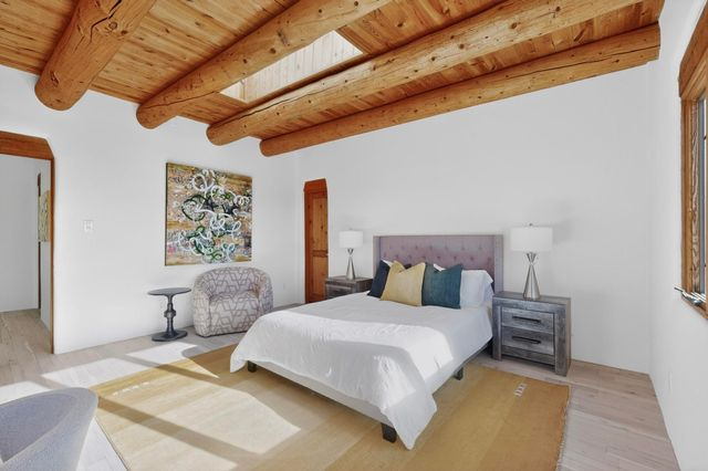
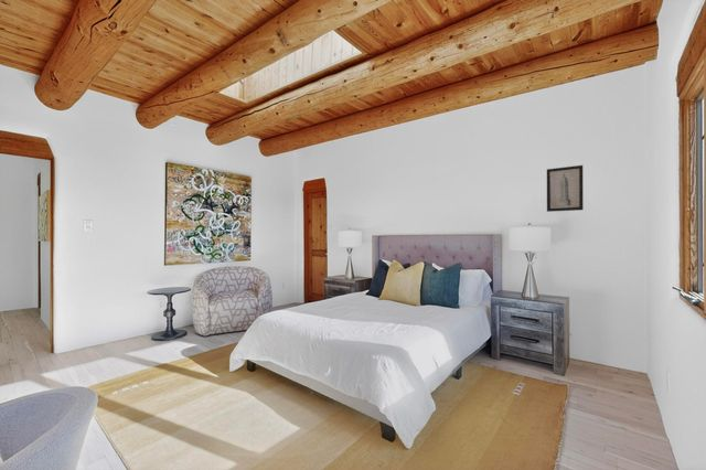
+ wall art [546,164,585,213]
